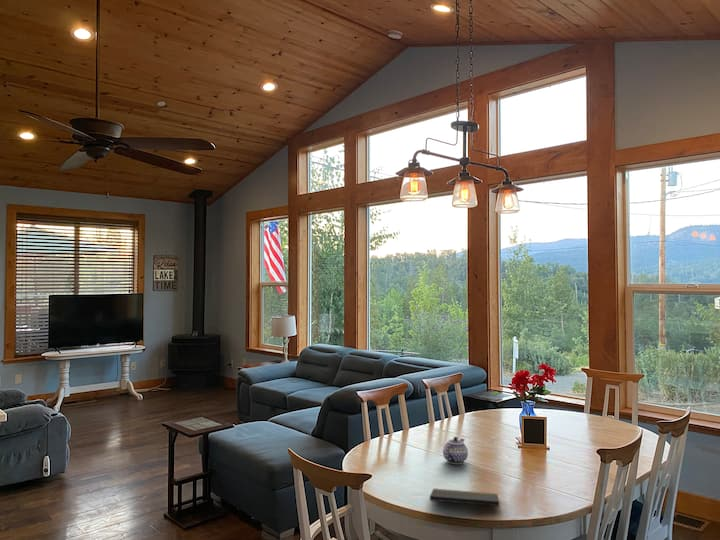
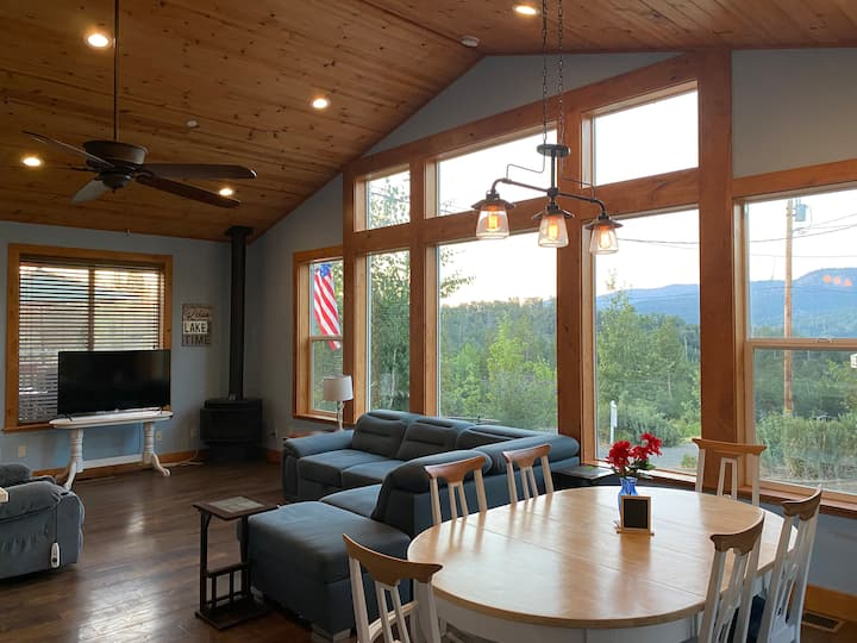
- notepad [429,487,502,515]
- teapot [442,436,469,465]
